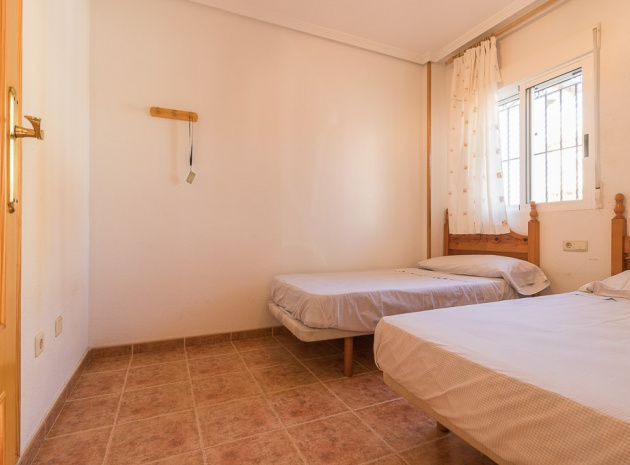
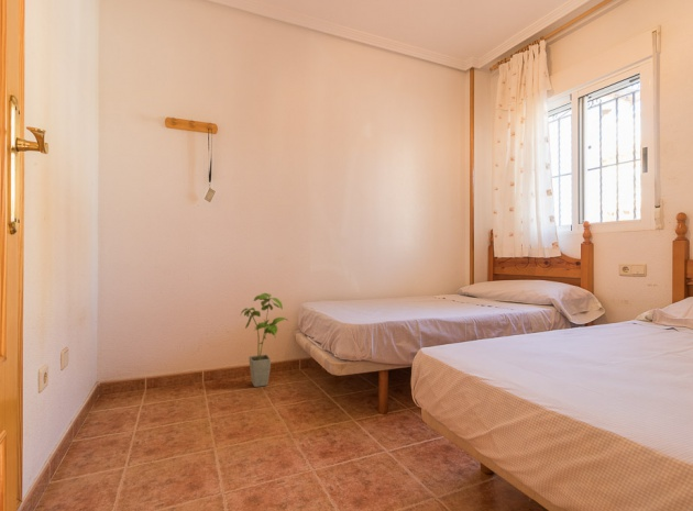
+ house plant [239,292,289,388]
